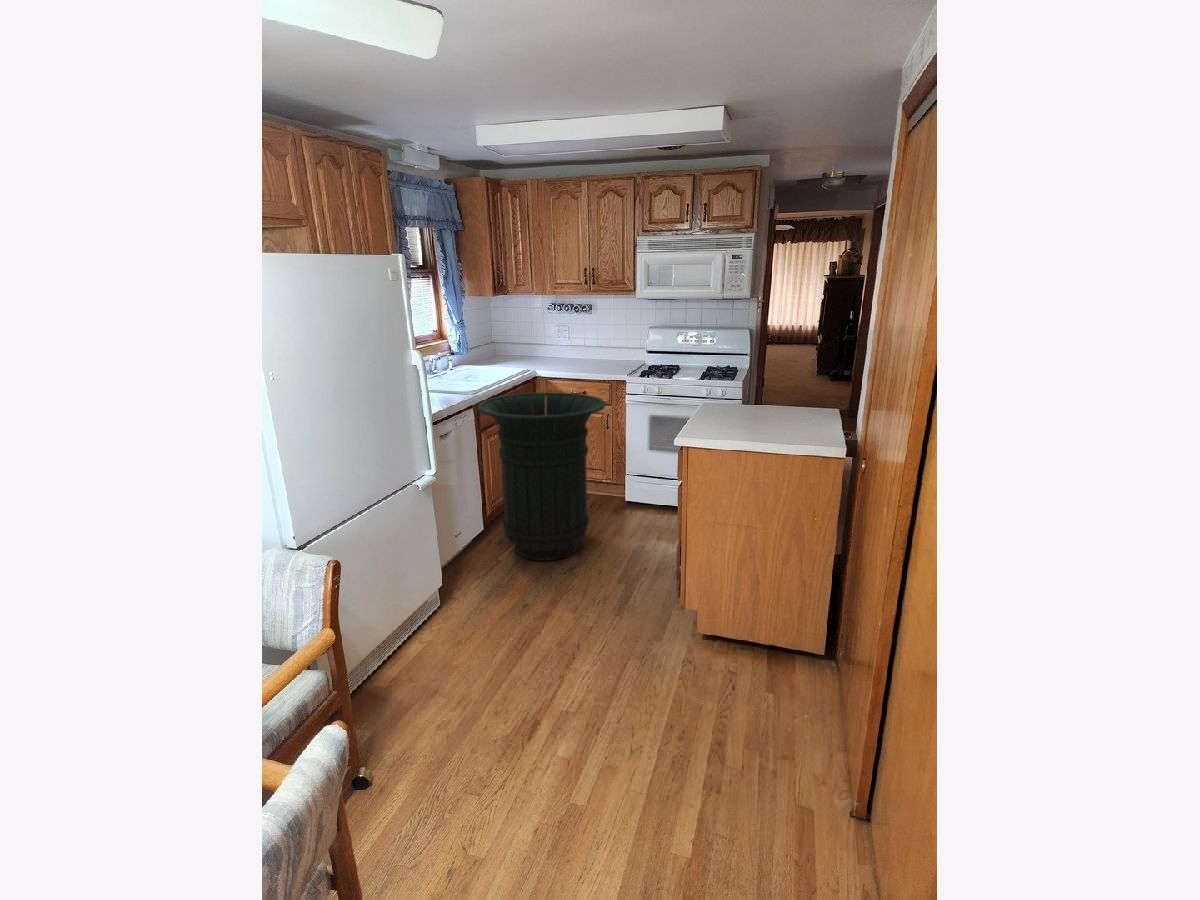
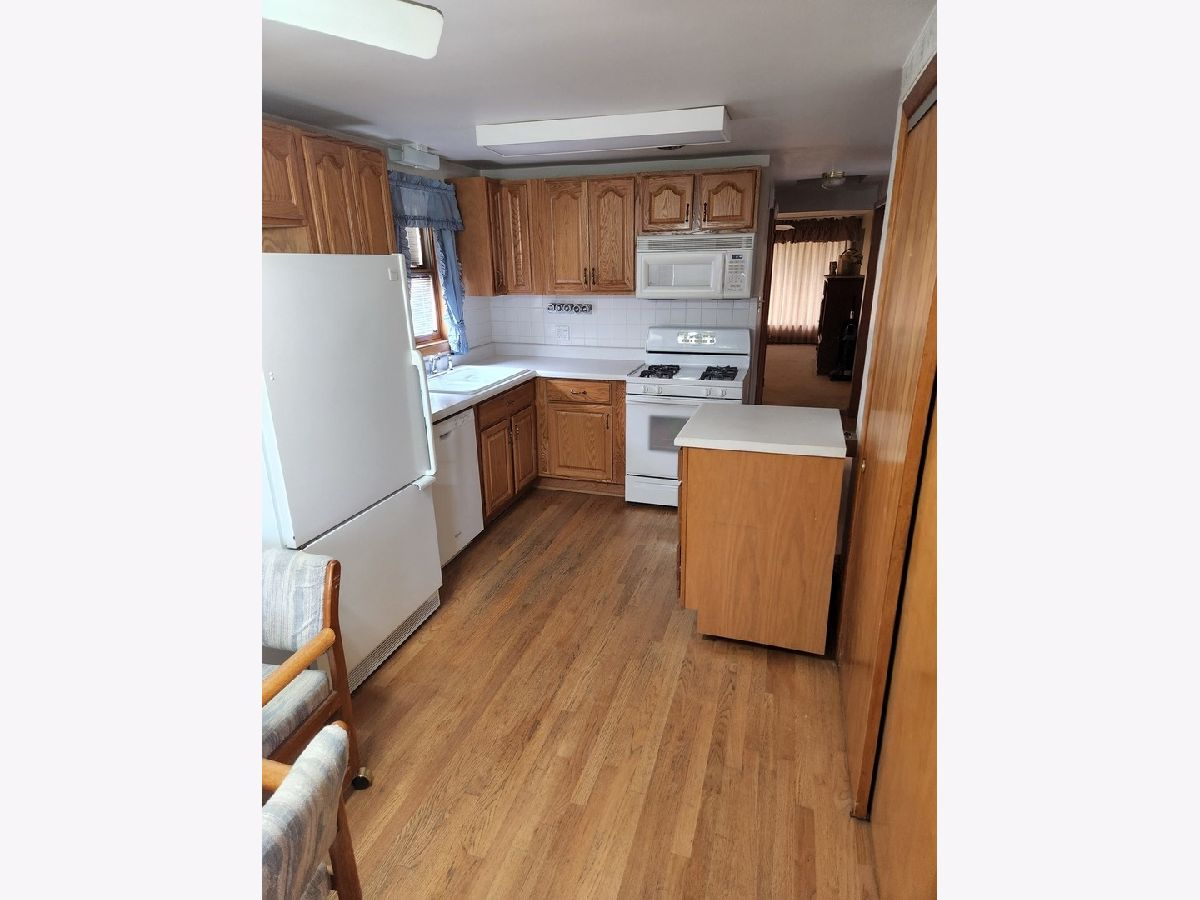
- trash can [476,391,607,562]
